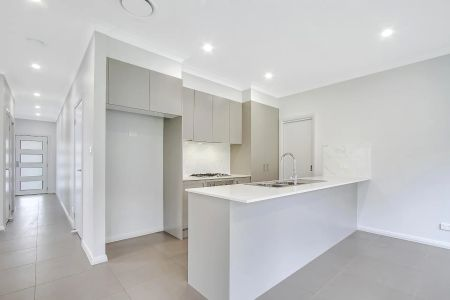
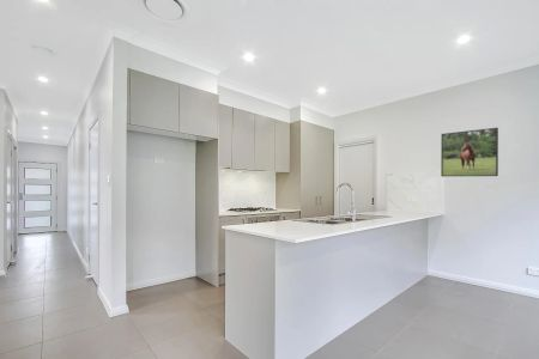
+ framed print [440,127,499,177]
